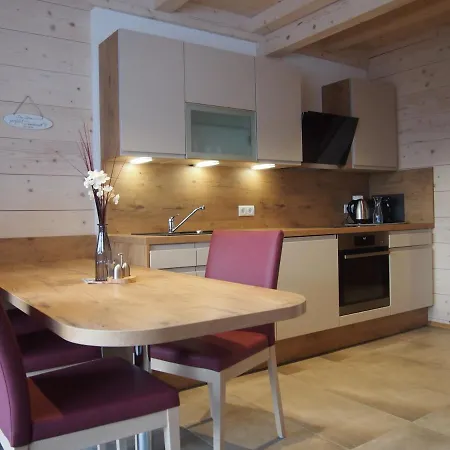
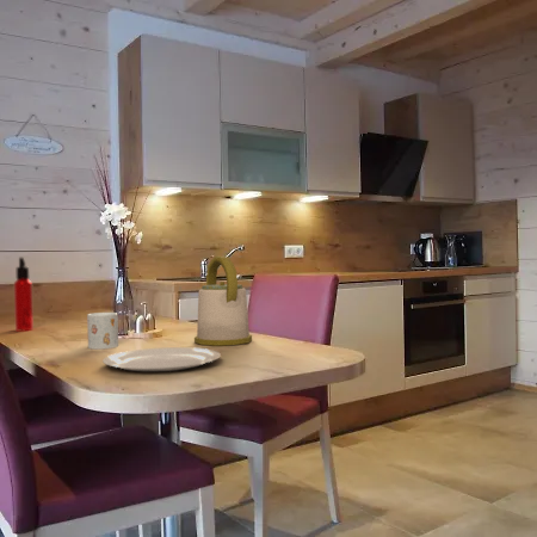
+ plate [101,346,222,372]
+ mug [86,311,119,350]
+ kettle [193,255,253,347]
+ water bottle [13,257,35,332]
